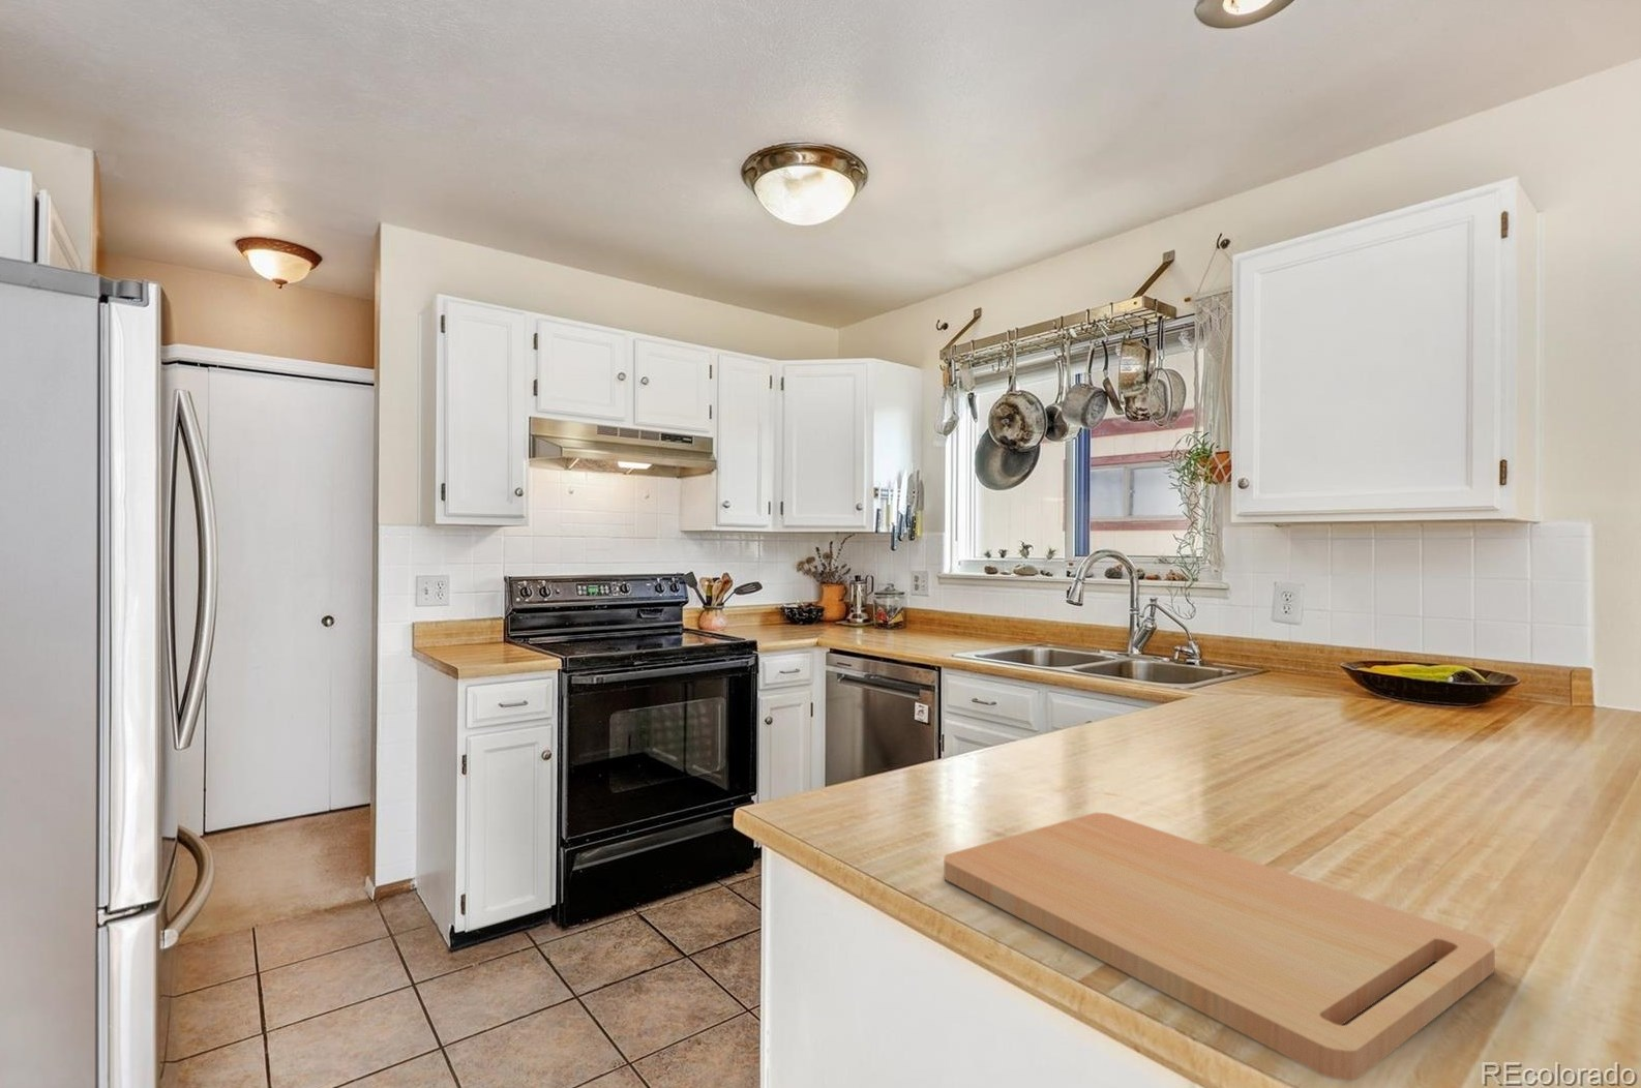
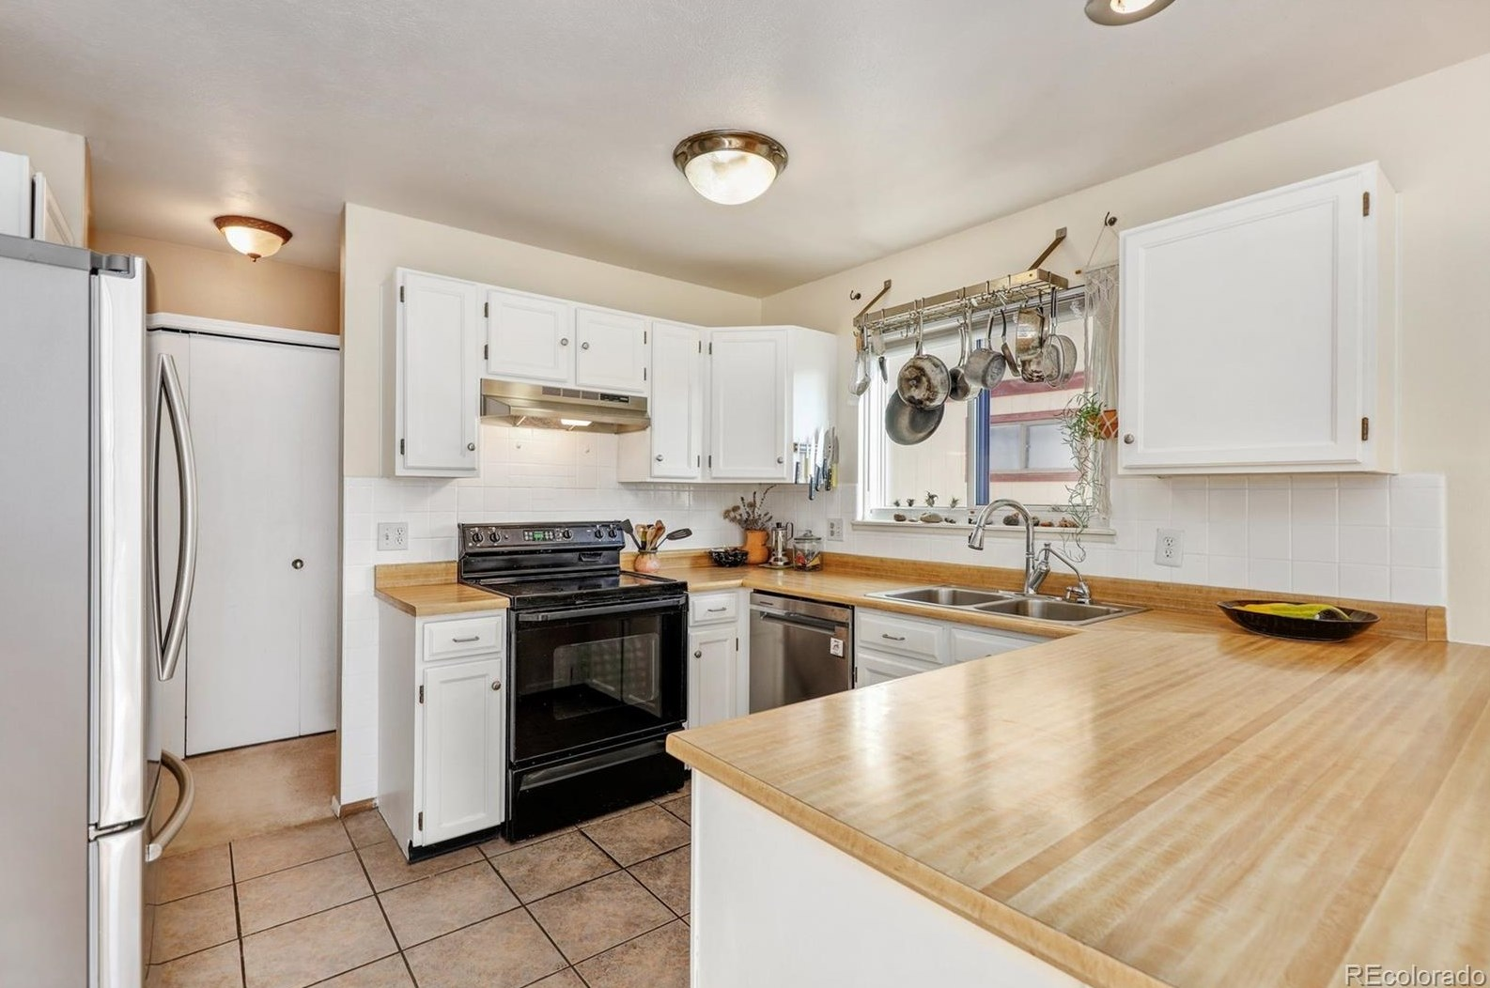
- cutting board [943,812,1496,1082]
